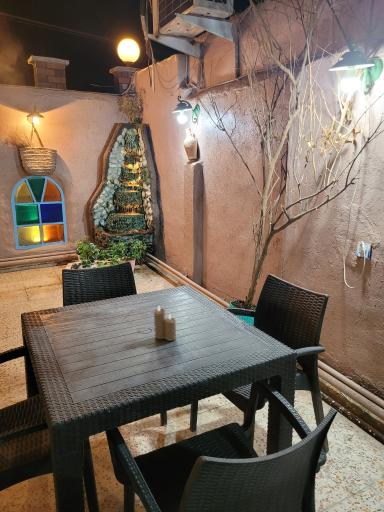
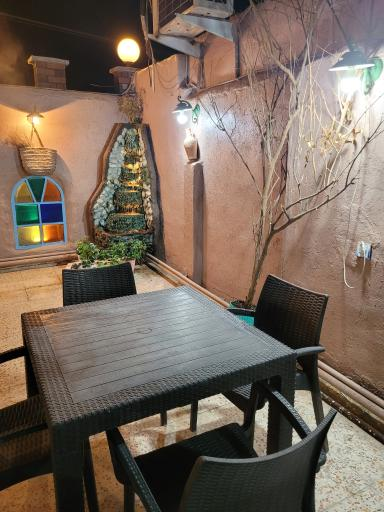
- candle [153,305,177,342]
